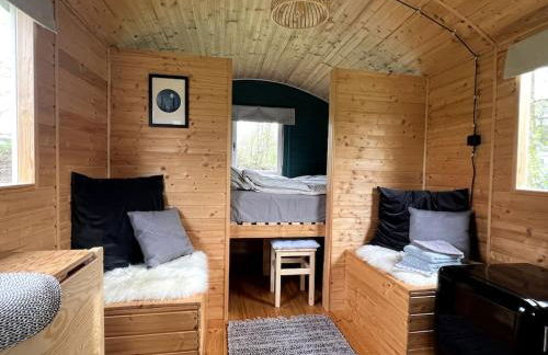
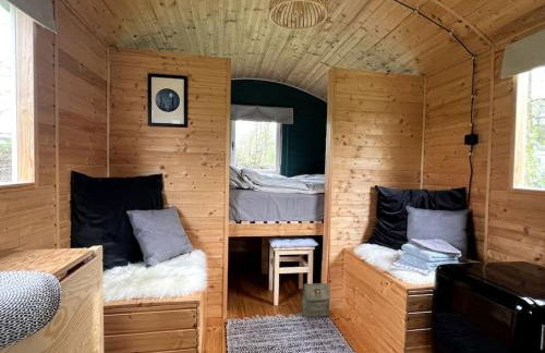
+ bag [300,282,331,318]
